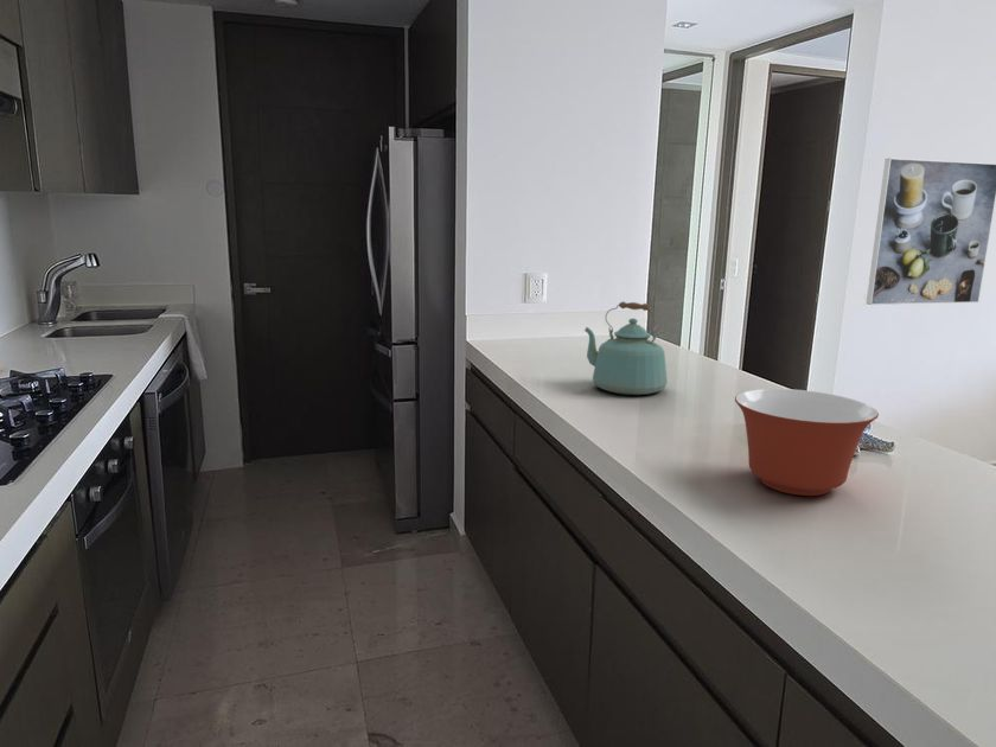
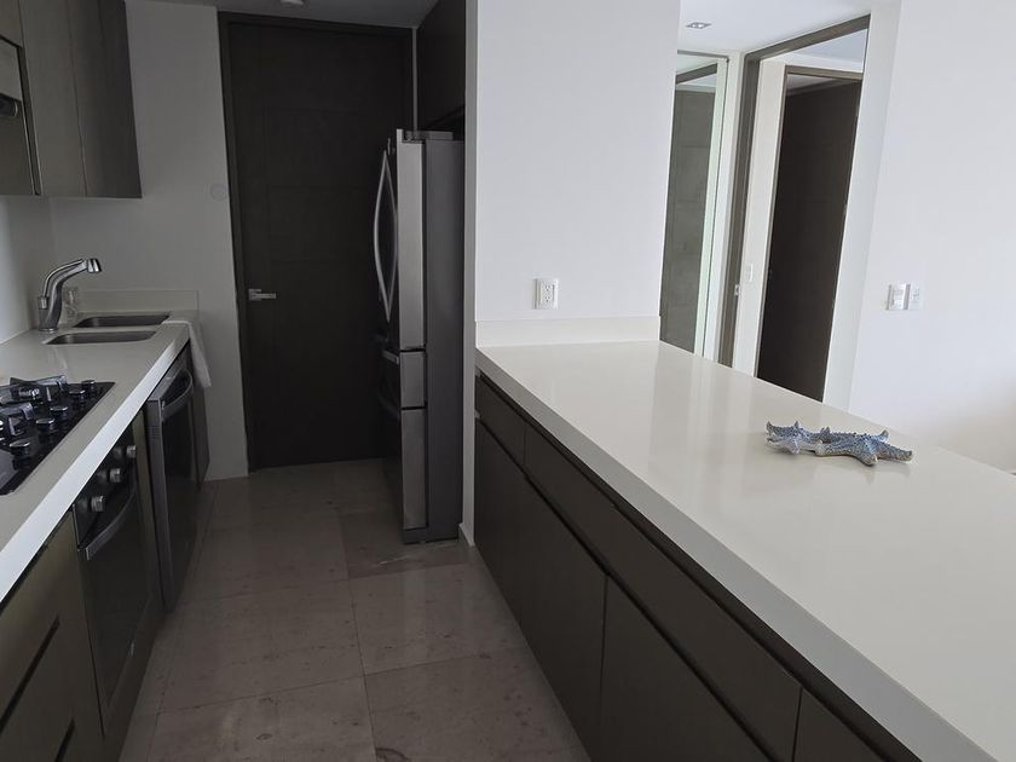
- mixing bowl [734,388,880,497]
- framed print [866,157,996,306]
- kettle [583,300,669,396]
